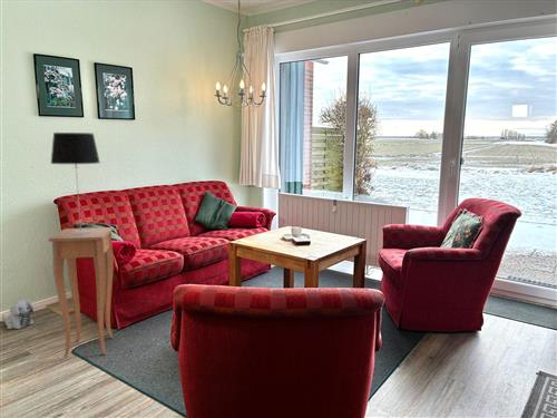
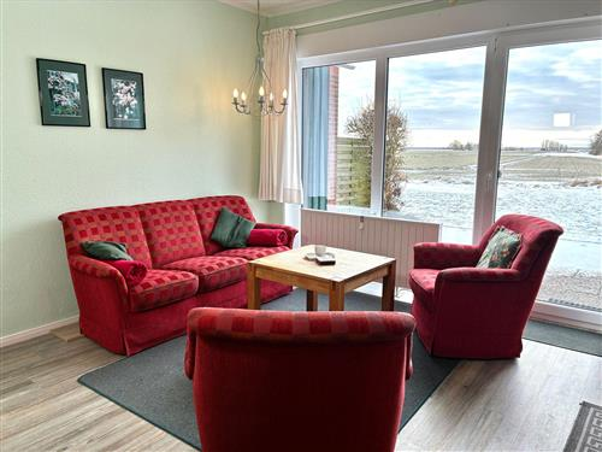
- plush toy [1,299,35,330]
- table lamp [50,132,101,235]
- side table [47,226,115,359]
